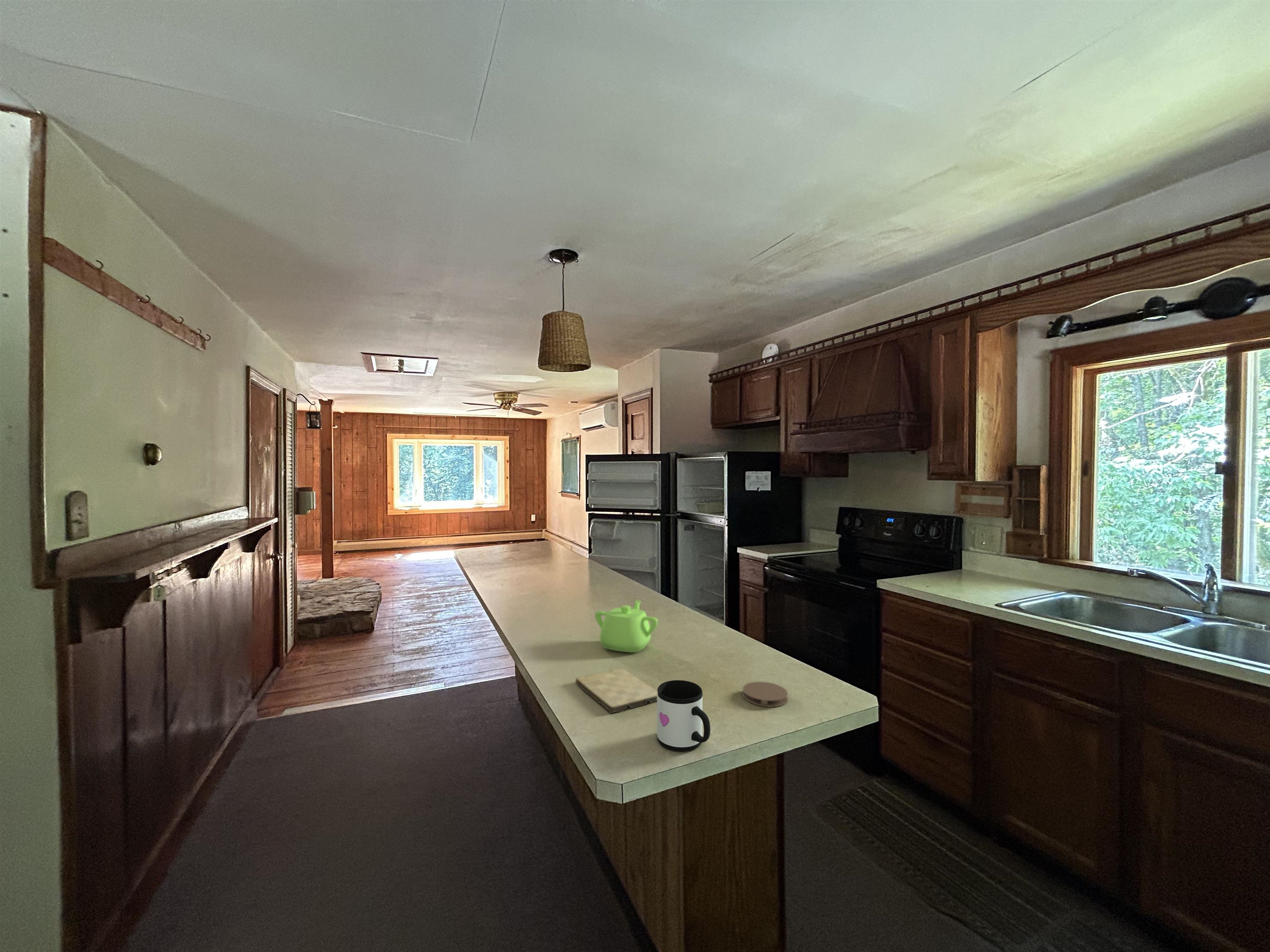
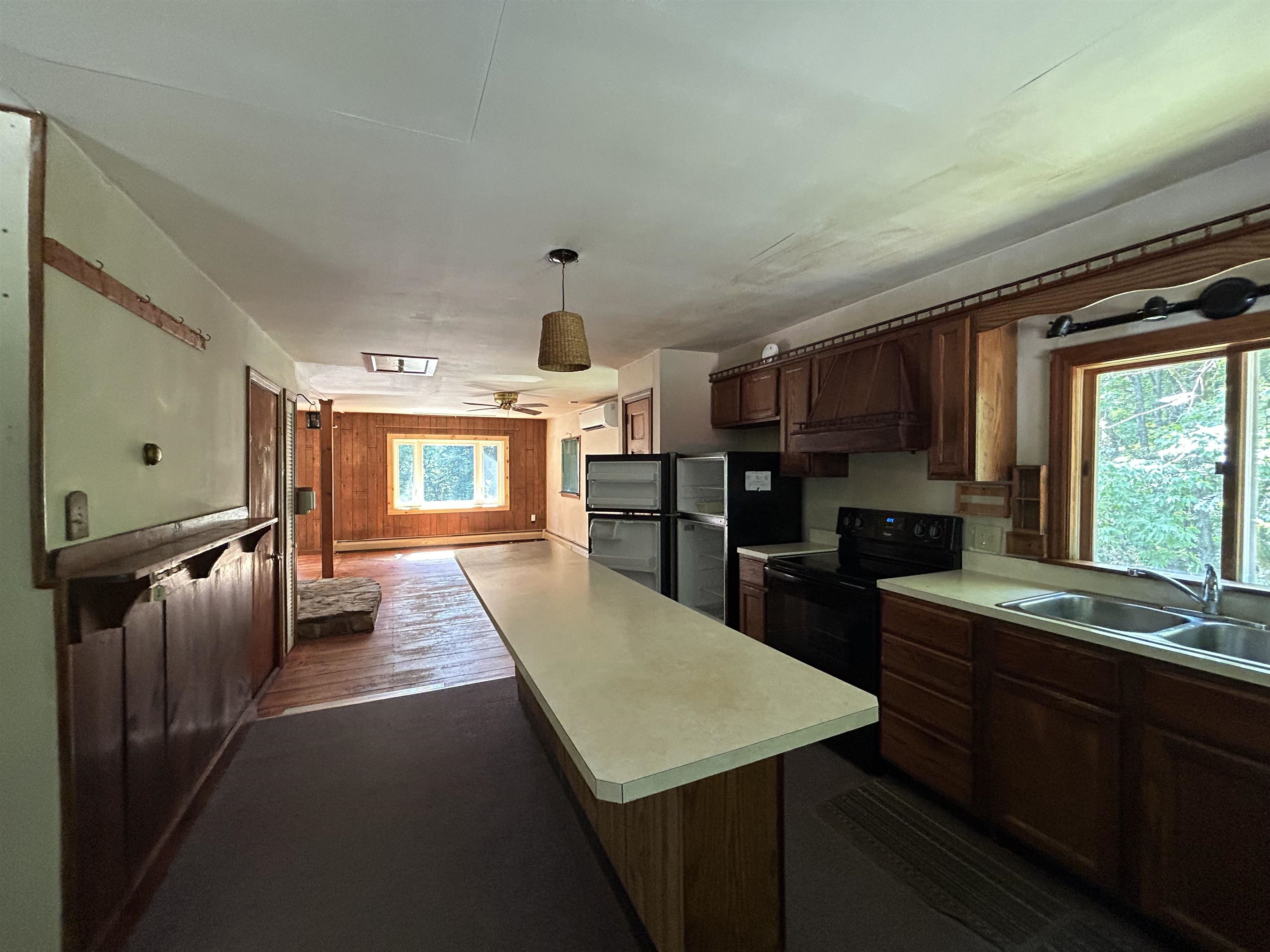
- teapot [594,600,659,653]
- cutting board [575,667,657,714]
- mug [656,680,711,752]
- coaster [742,681,788,707]
